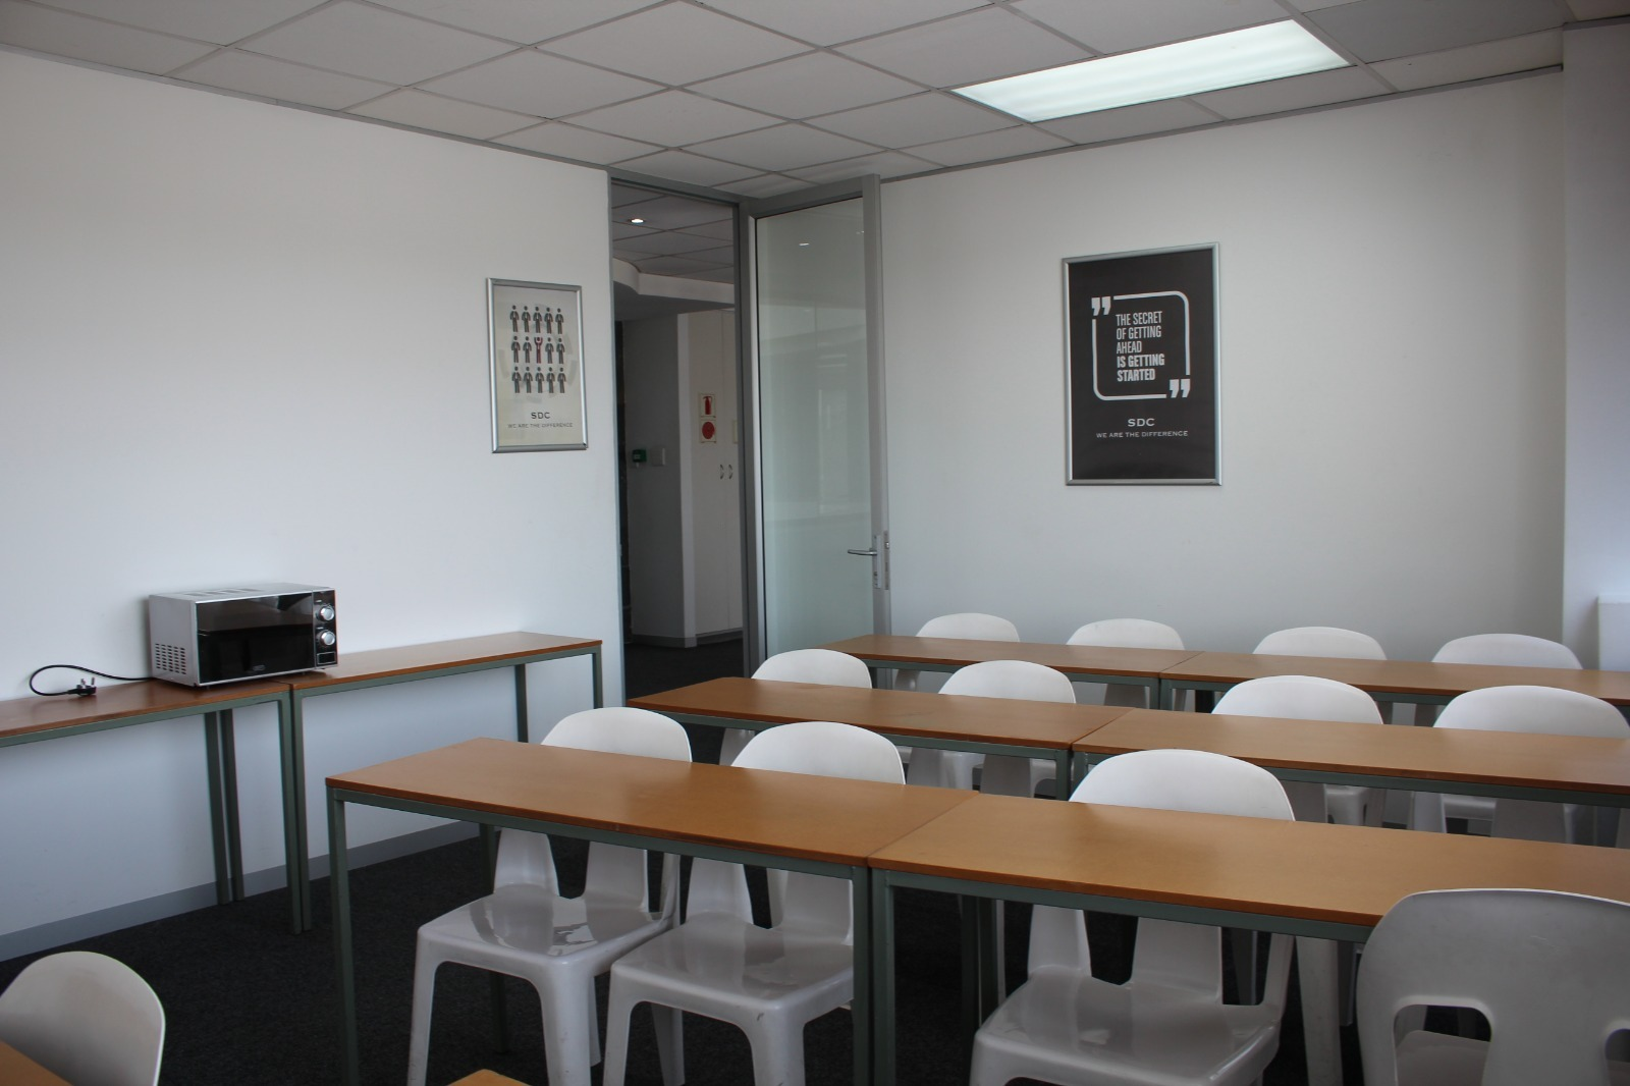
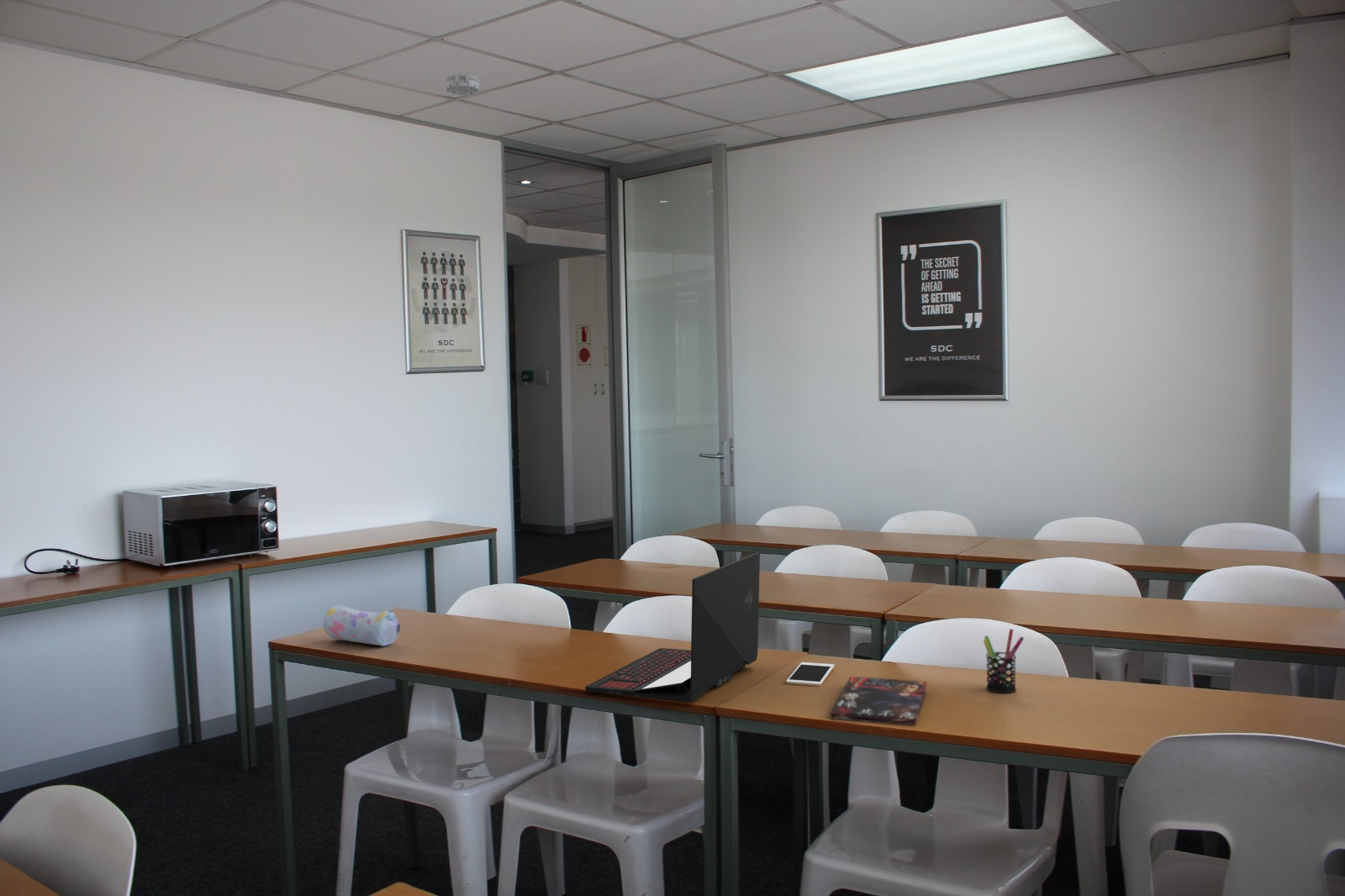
+ book [829,676,927,726]
+ pen holder [983,628,1025,694]
+ cell phone [785,661,835,687]
+ smoke detector [445,73,480,96]
+ pencil case [323,603,401,647]
+ laptop [584,551,761,704]
